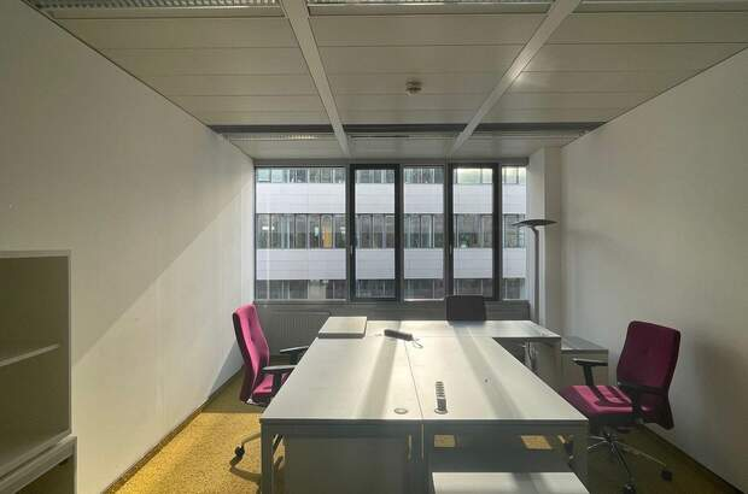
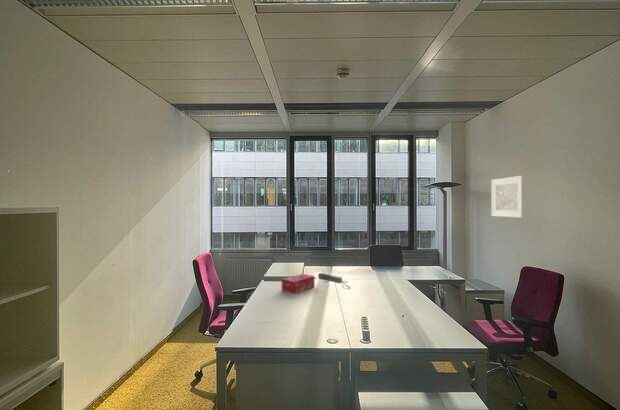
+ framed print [491,175,525,219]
+ tissue box [281,273,315,294]
